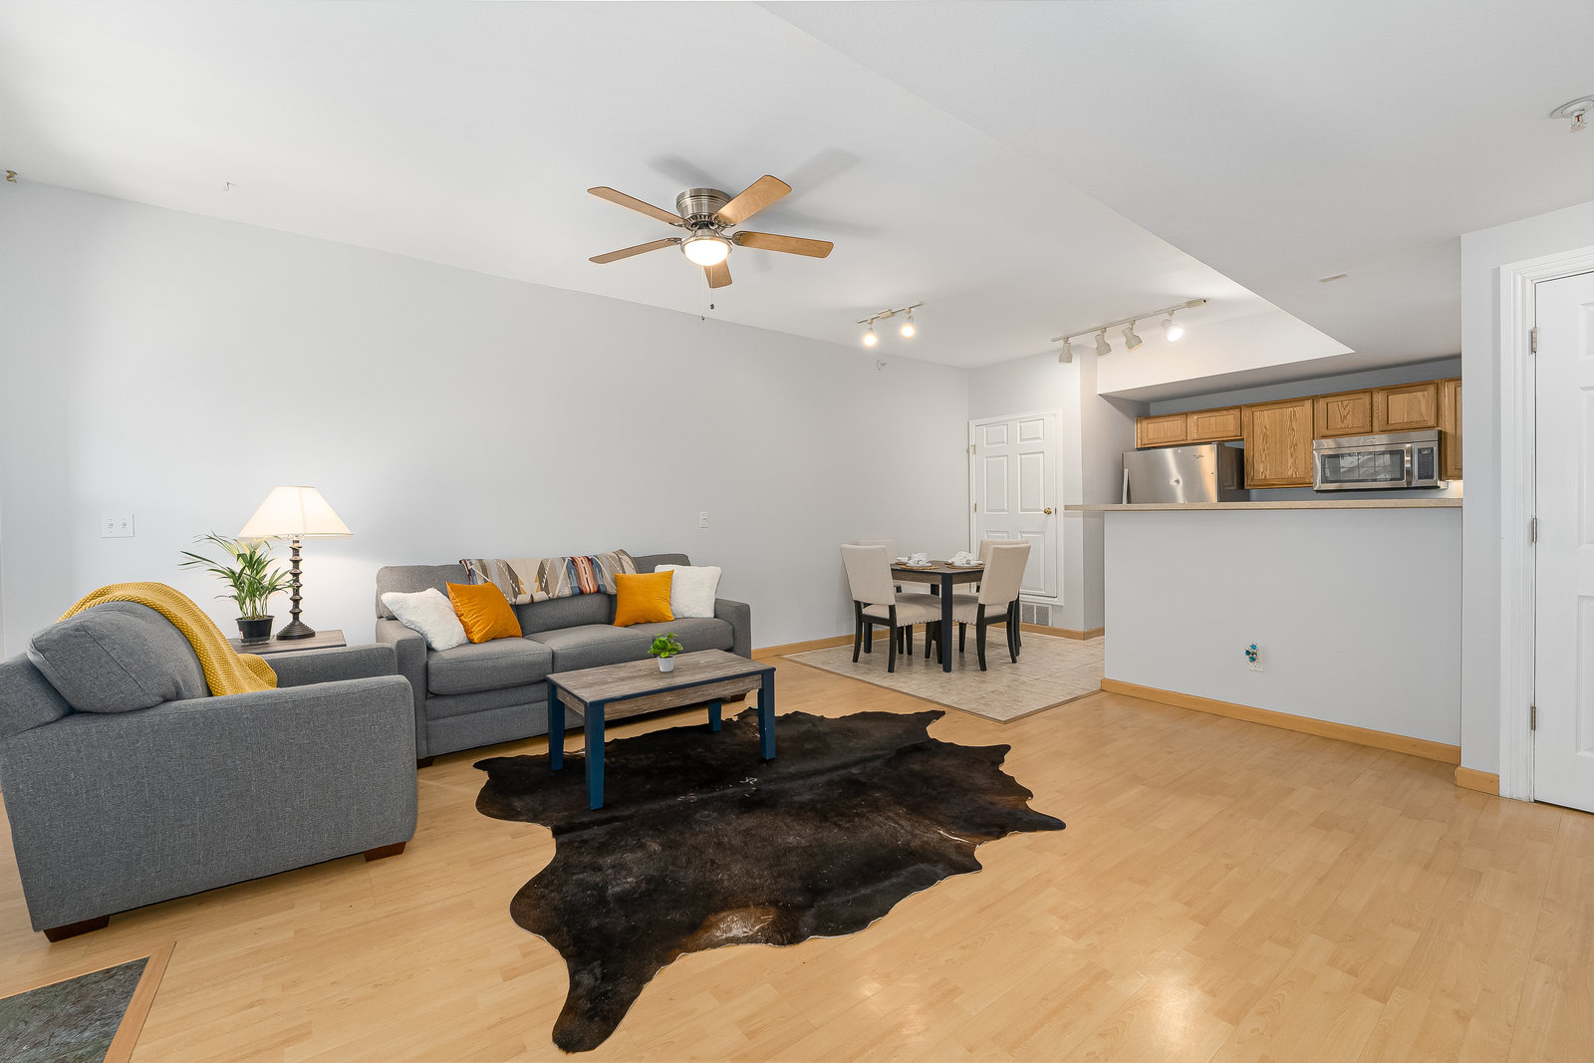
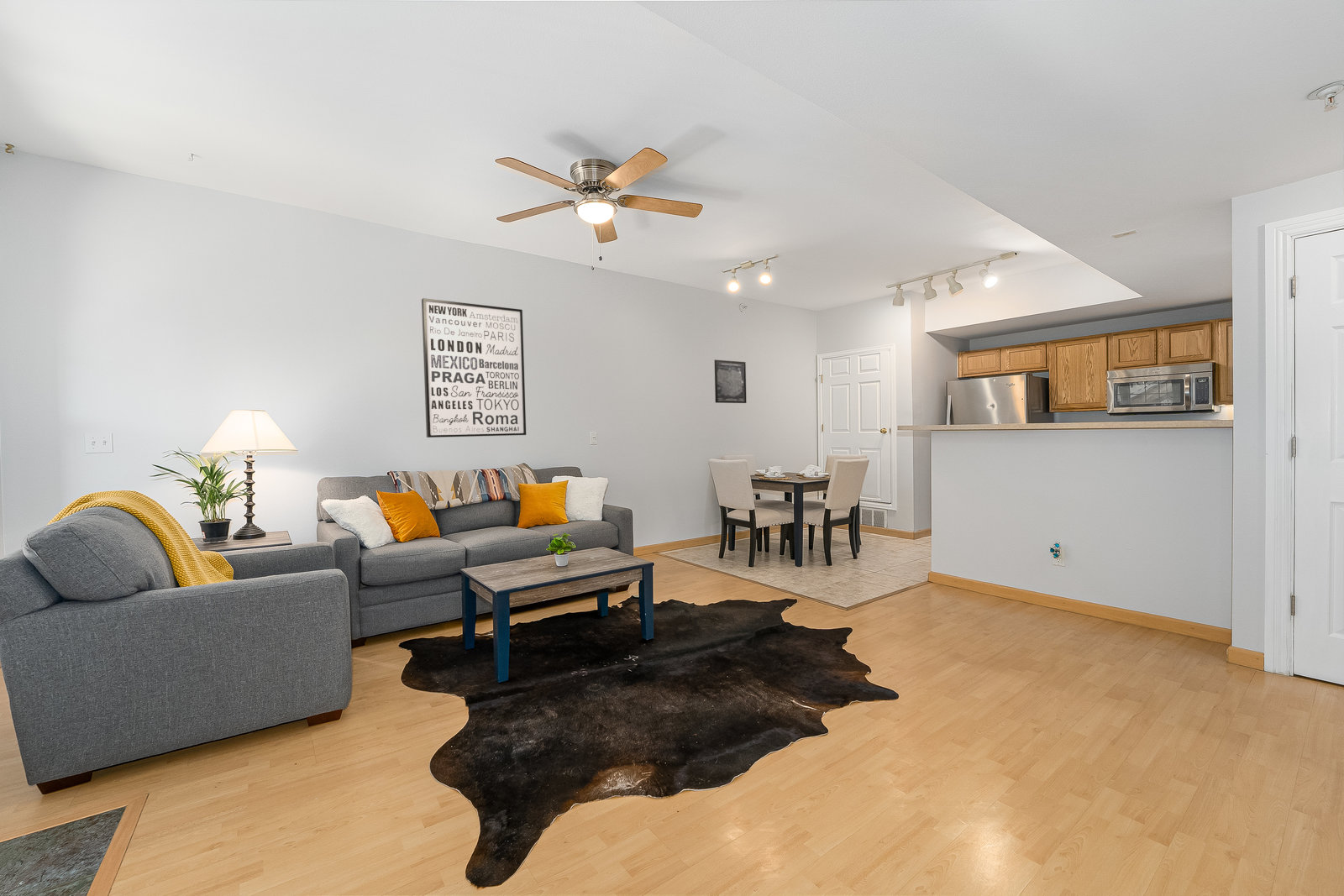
+ wall art [421,297,527,438]
+ wall art [714,359,747,404]
